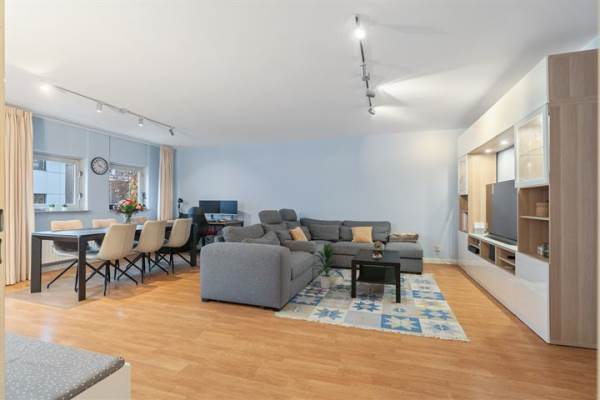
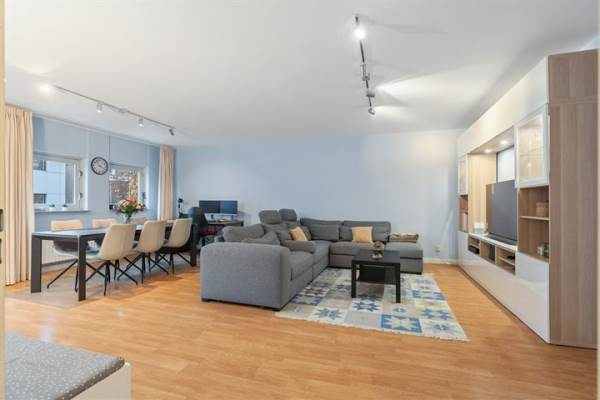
- indoor plant [311,242,345,290]
